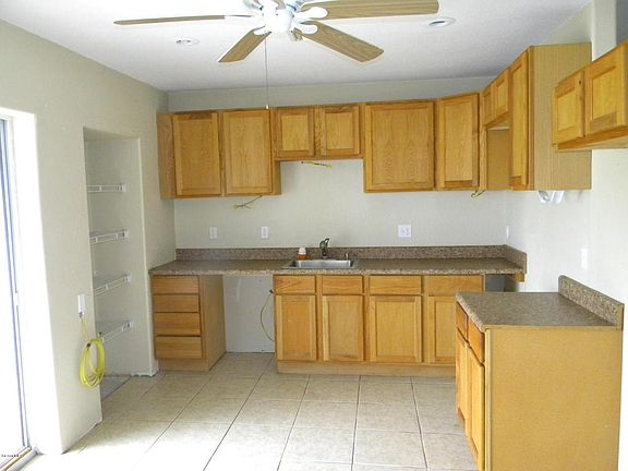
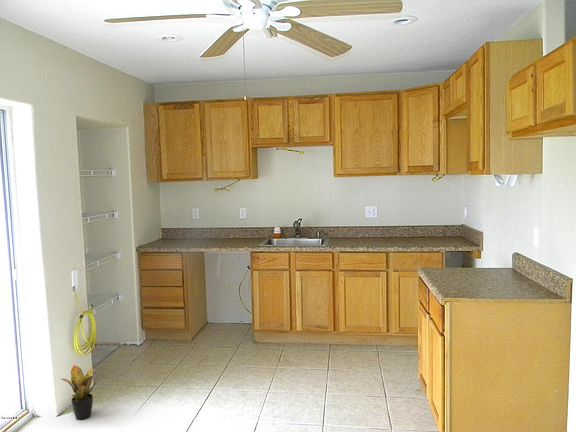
+ potted plant [60,364,97,421]
